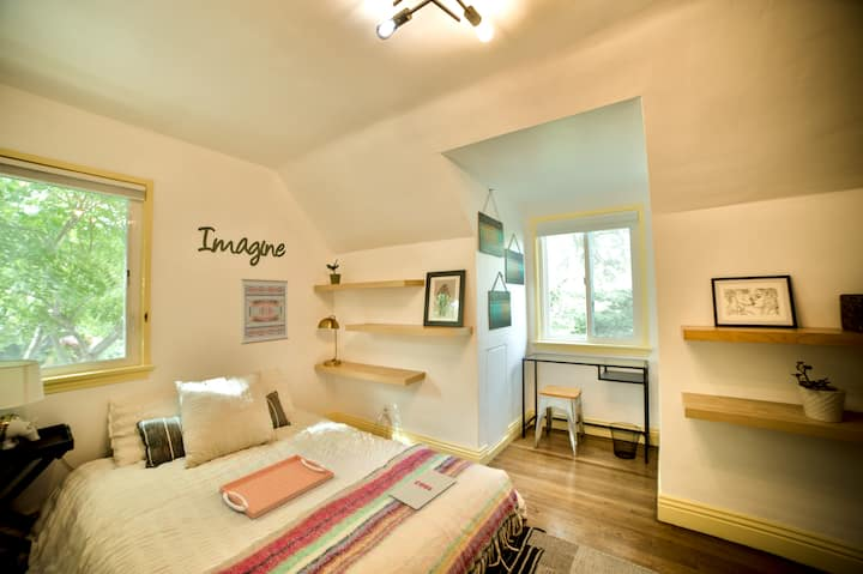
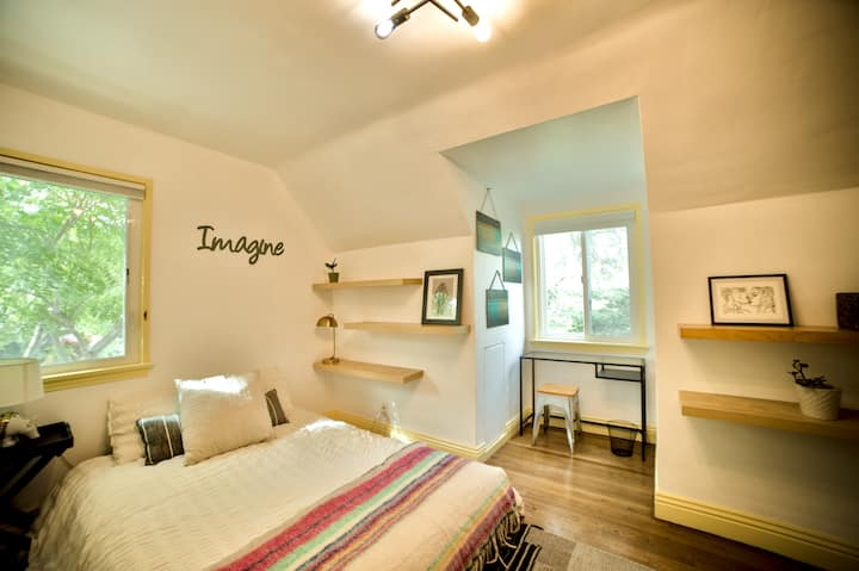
- magazine [388,467,458,510]
- wall art [240,278,290,345]
- serving tray [218,453,334,520]
